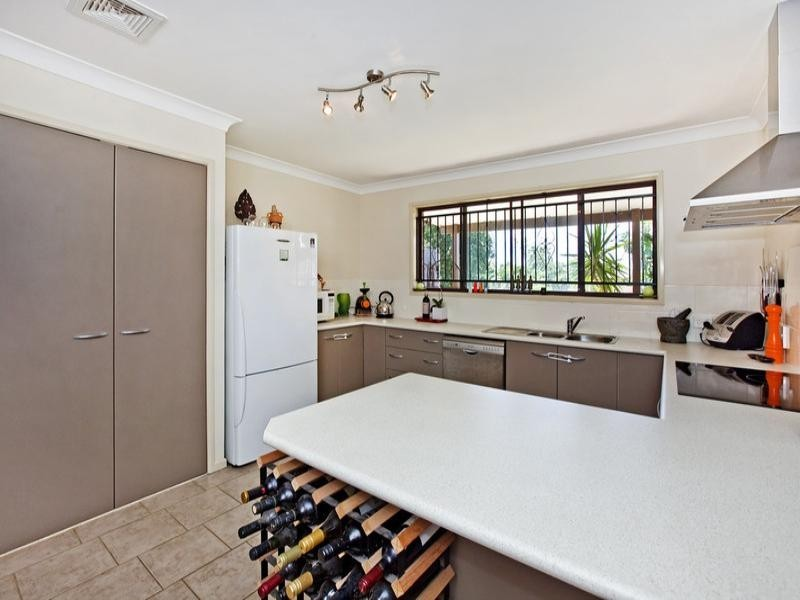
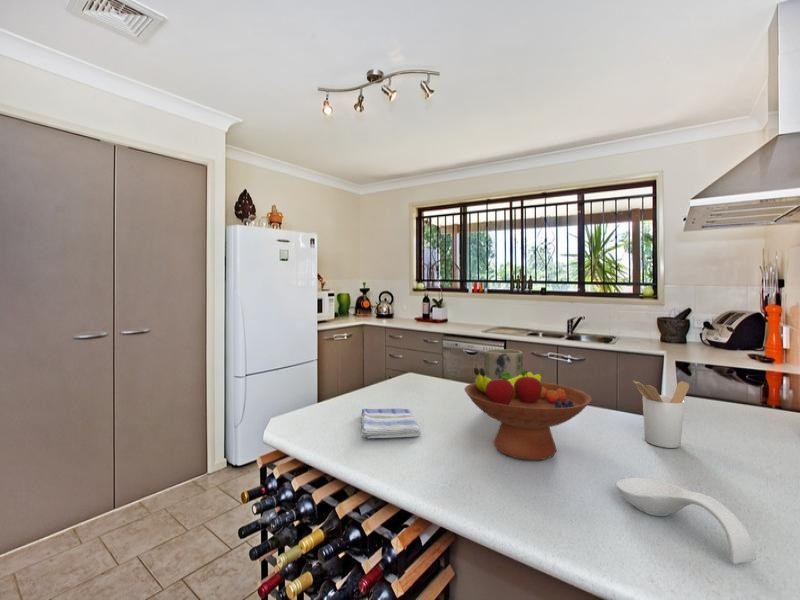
+ utensil holder [632,380,690,449]
+ fruit bowl [463,366,593,461]
+ dish towel [360,408,421,439]
+ plant pot [483,348,524,380]
+ spoon rest [615,477,757,565]
